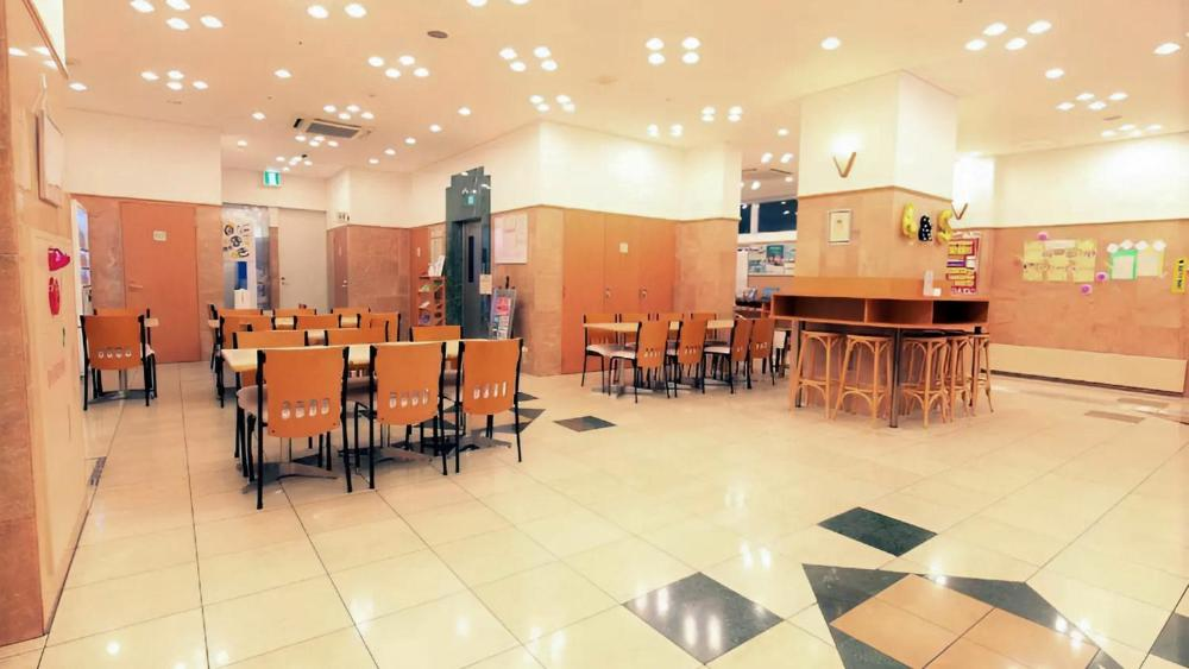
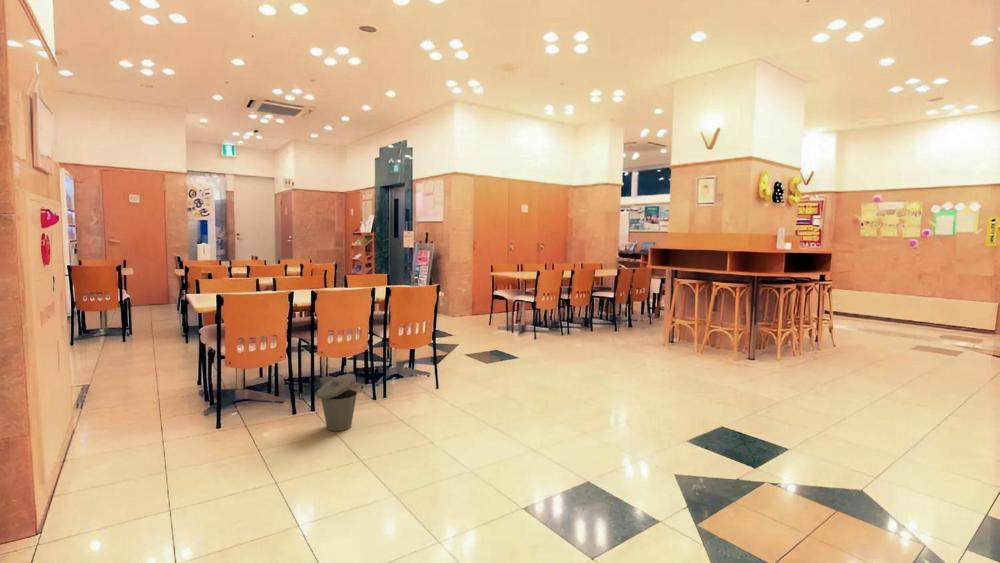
+ trash can [316,373,358,432]
